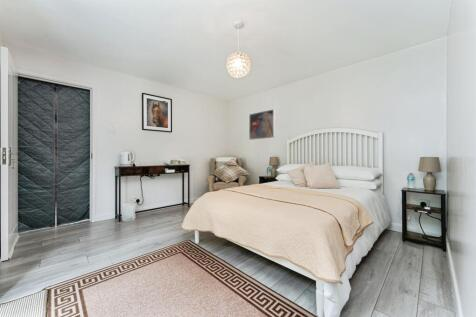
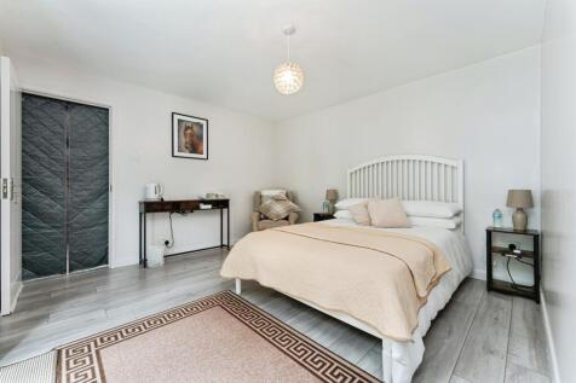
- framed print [248,108,276,141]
